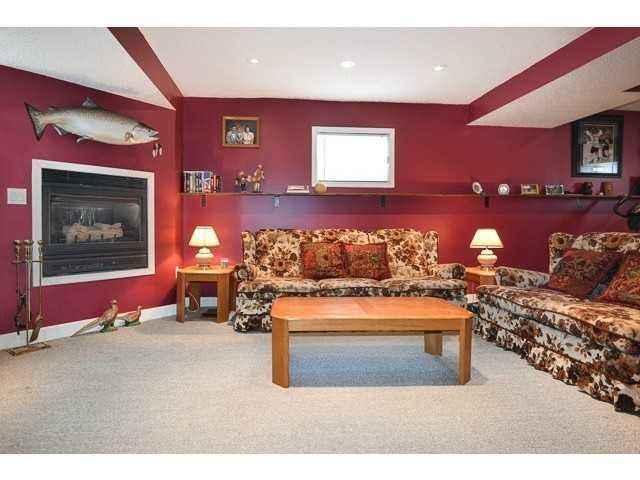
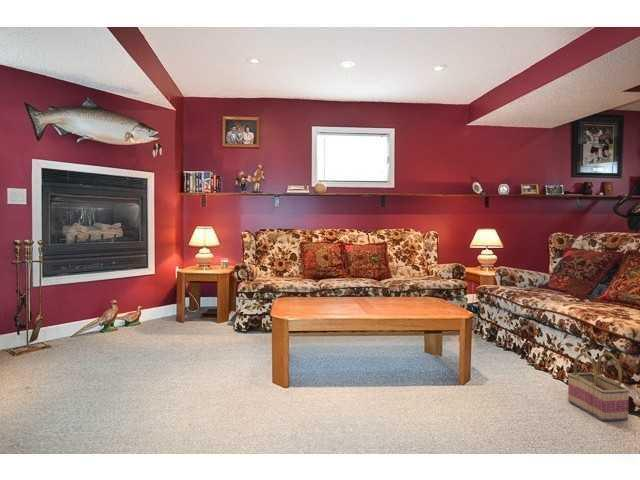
+ basket [567,351,631,422]
